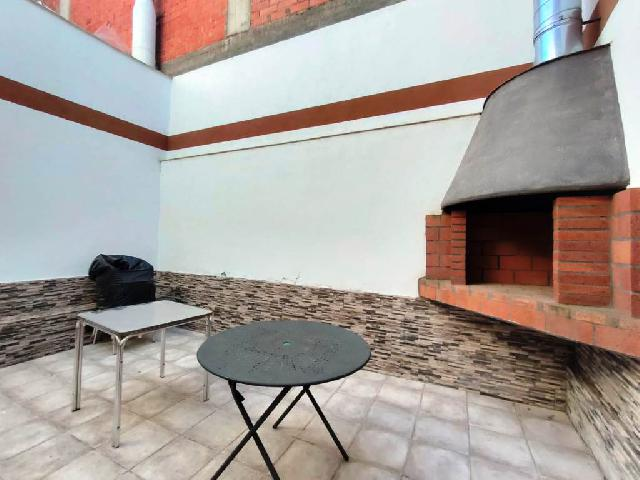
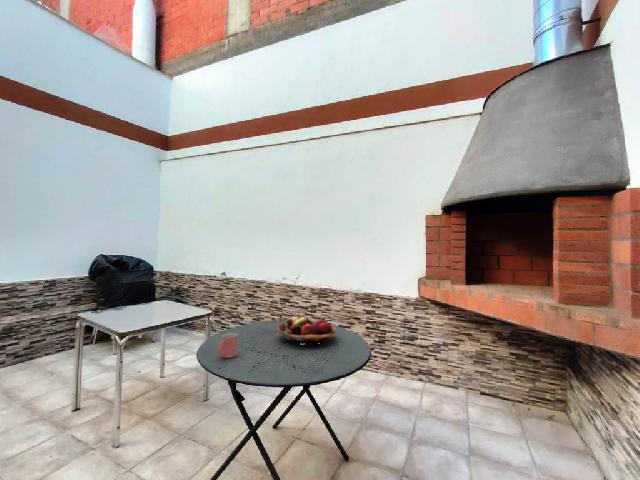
+ fruit basket [276,314,337,346]
+ mug [217,332,239,359]
